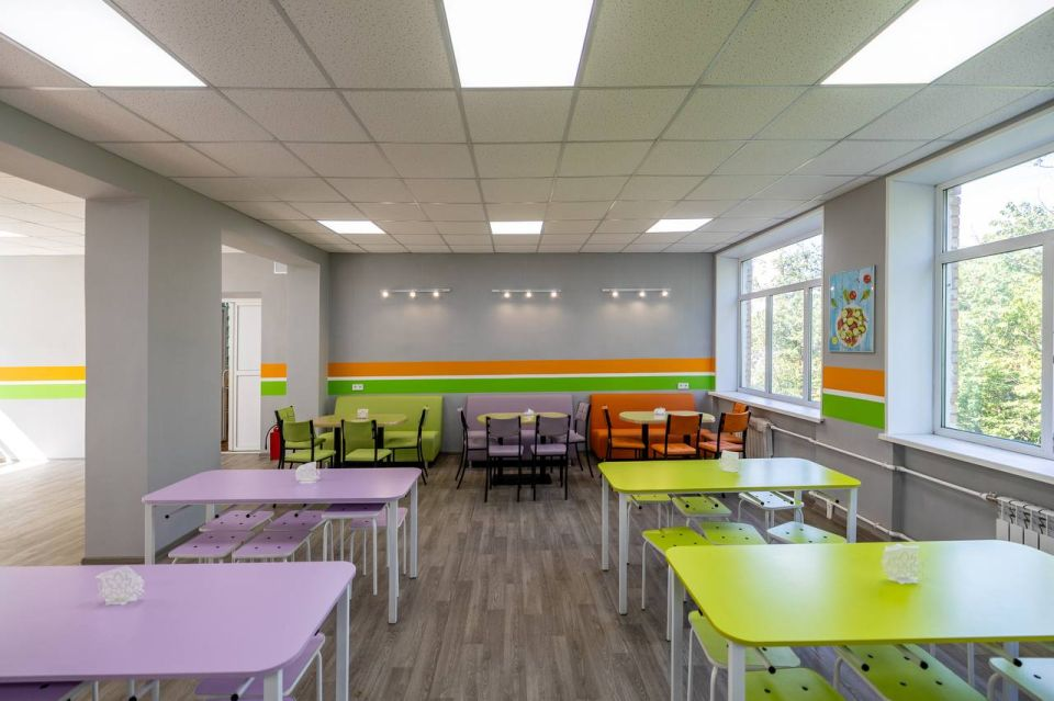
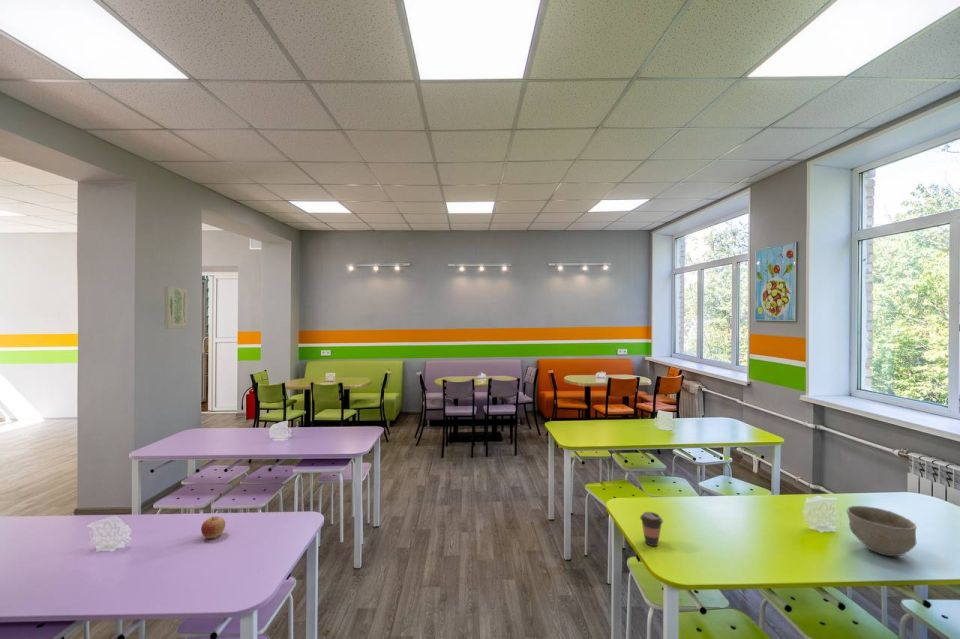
+ coffee cup [639,511,664,547]
+ apple [200,515,226,539]
+ bowl [845,505,918,557]
+ wall art [163,286,189,330]
